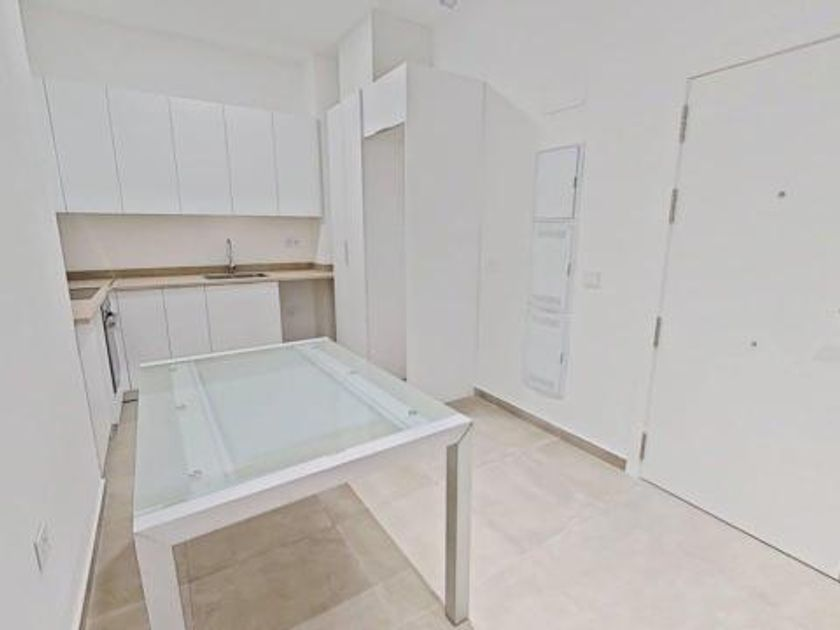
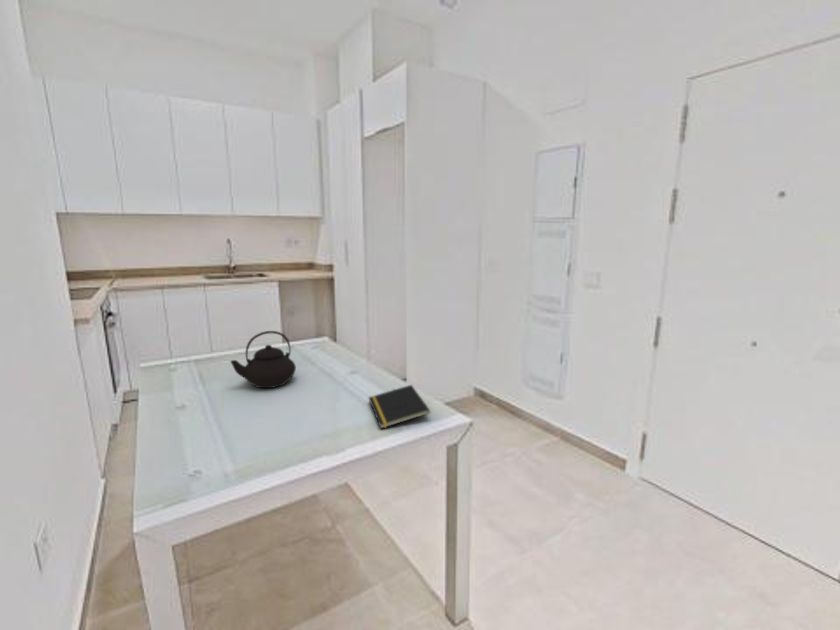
+ notepad [367,384,431,430]
+ teapot [229,330,297,389]
